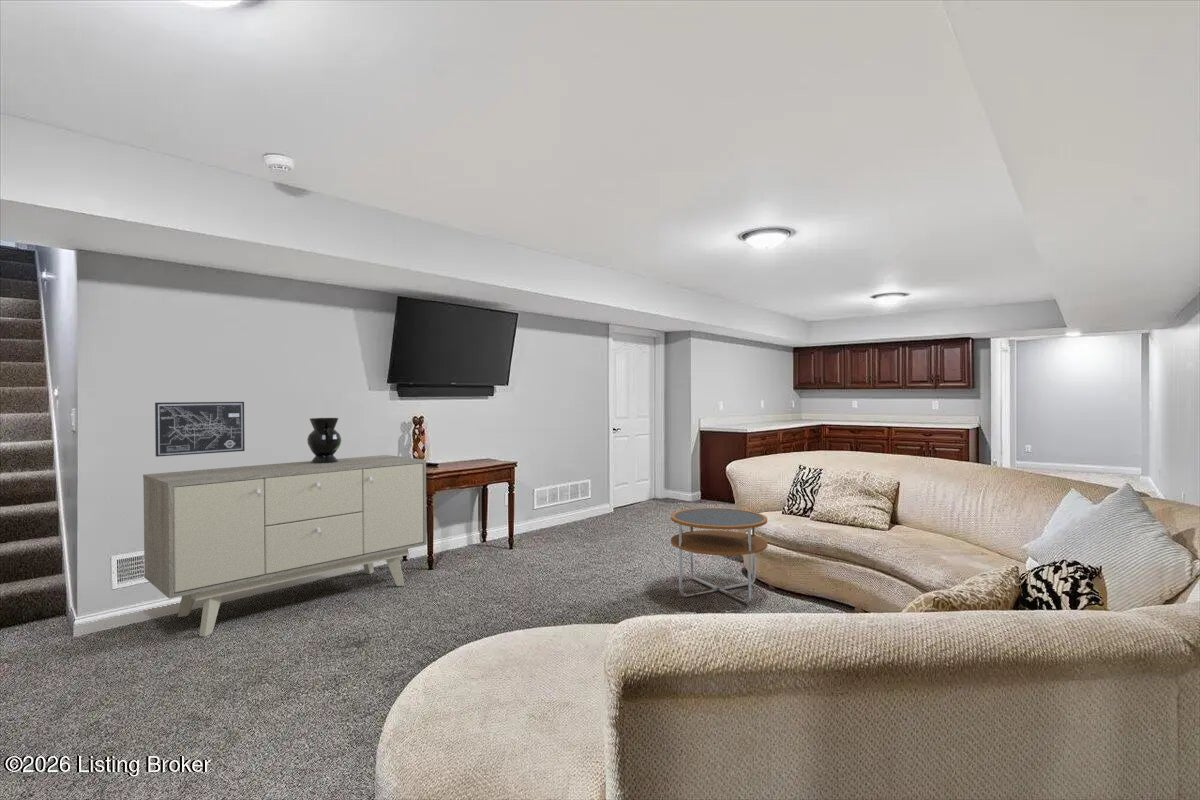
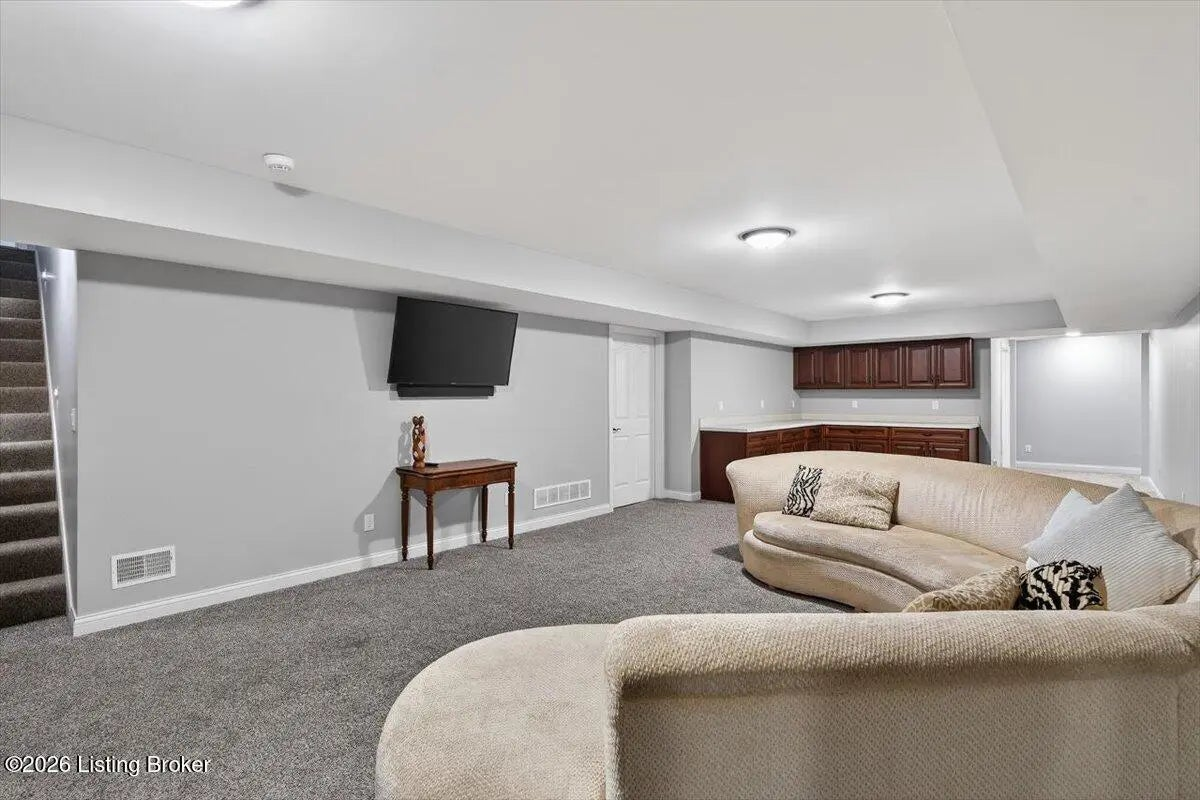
- sideboard [142,454,428,638]
- side table [670,507,769,604]
- decorative vase [306,417,342,464]
- wall art [154,401,246,458]
